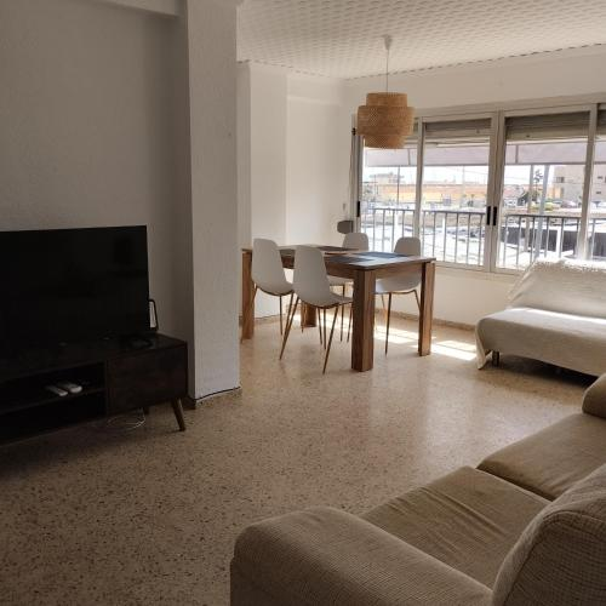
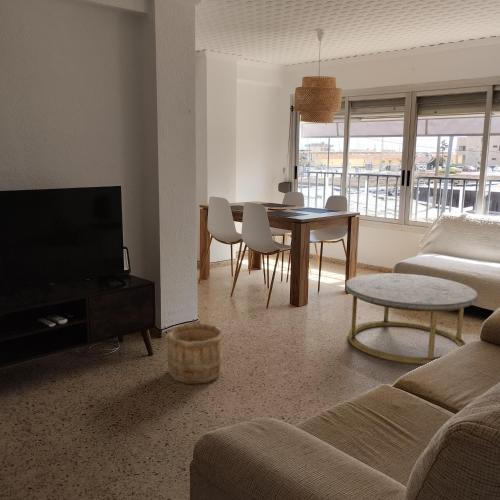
+ wooden bucket [165,323,225,385]
+ coffee table [344,272,479,365]
